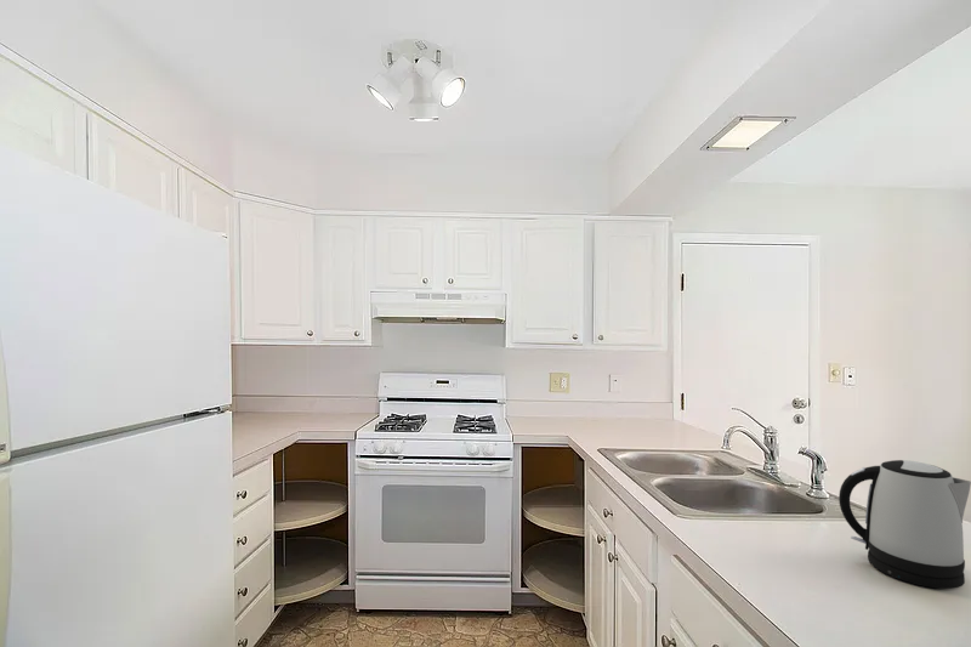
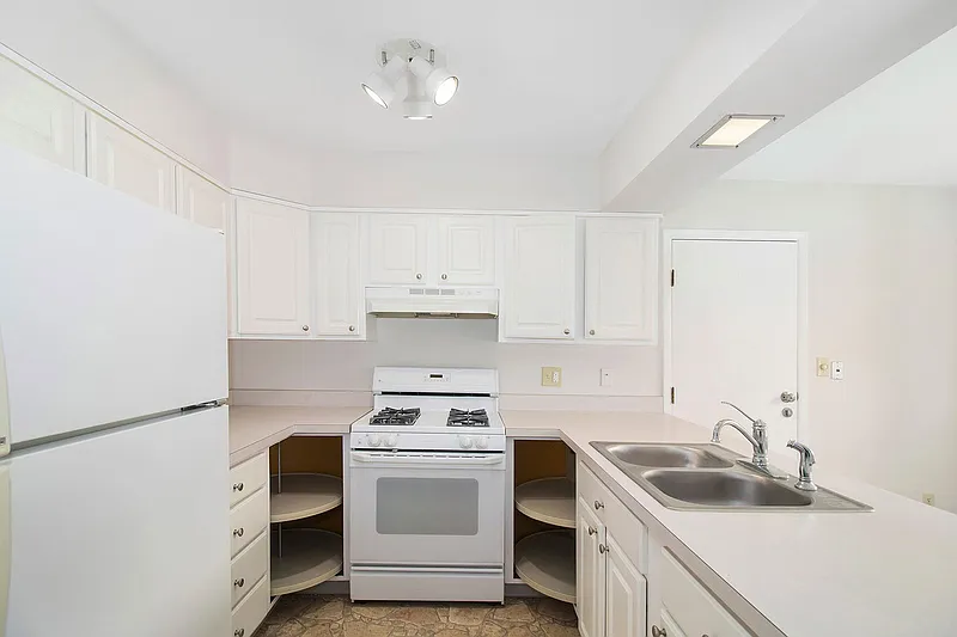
- kettle [837,459,971,590]
